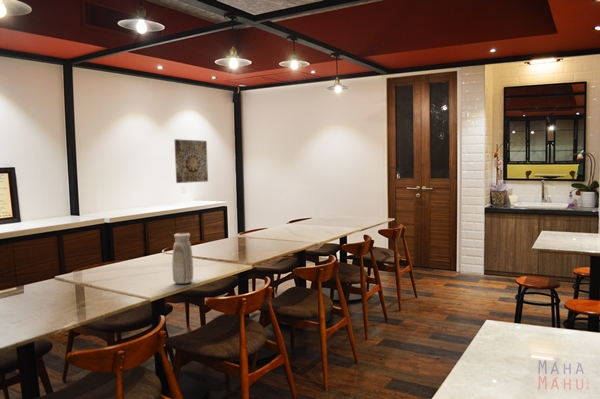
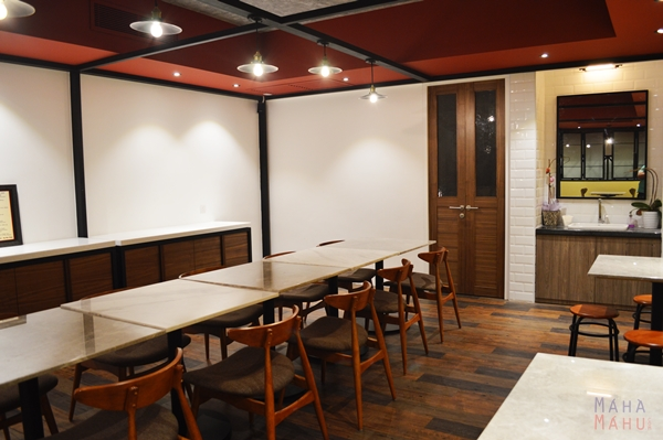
- vase [171,232,194,284]
- wall art [173,138,209,184]
